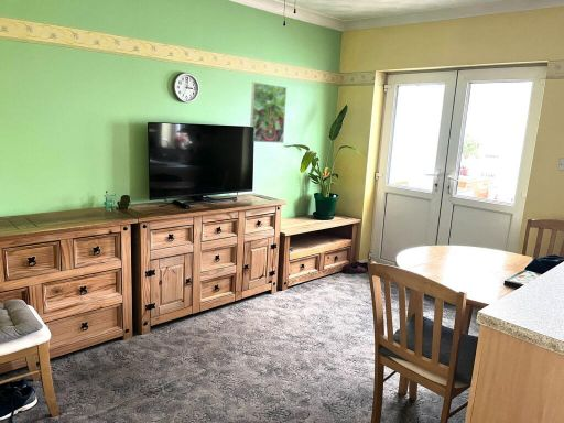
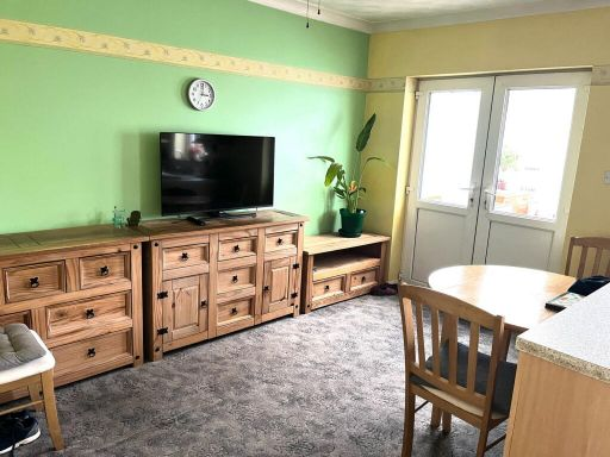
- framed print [249,82,288,144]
